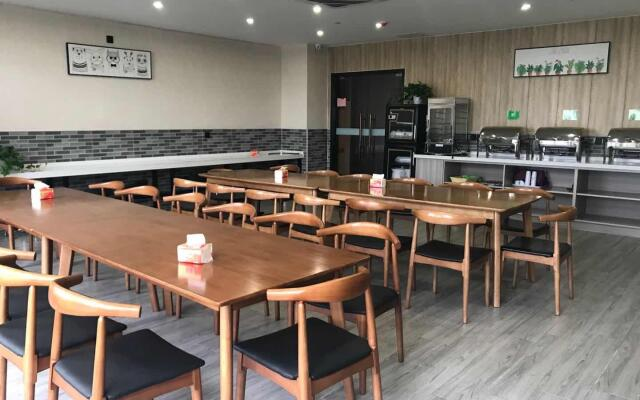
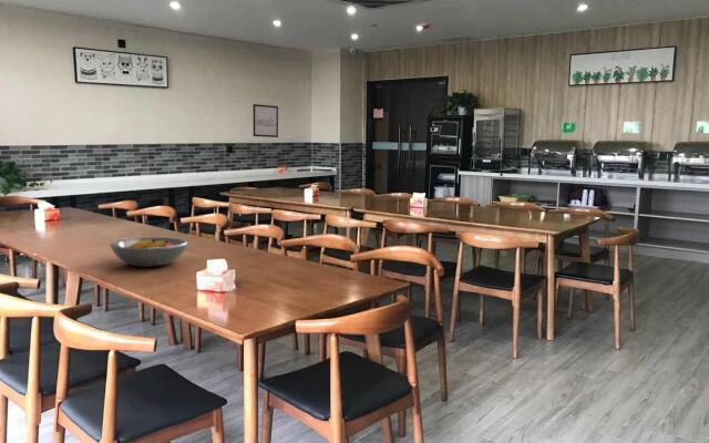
+ fruit bowl [109,236,189,268]
+ wall art [253,103,279,138]
